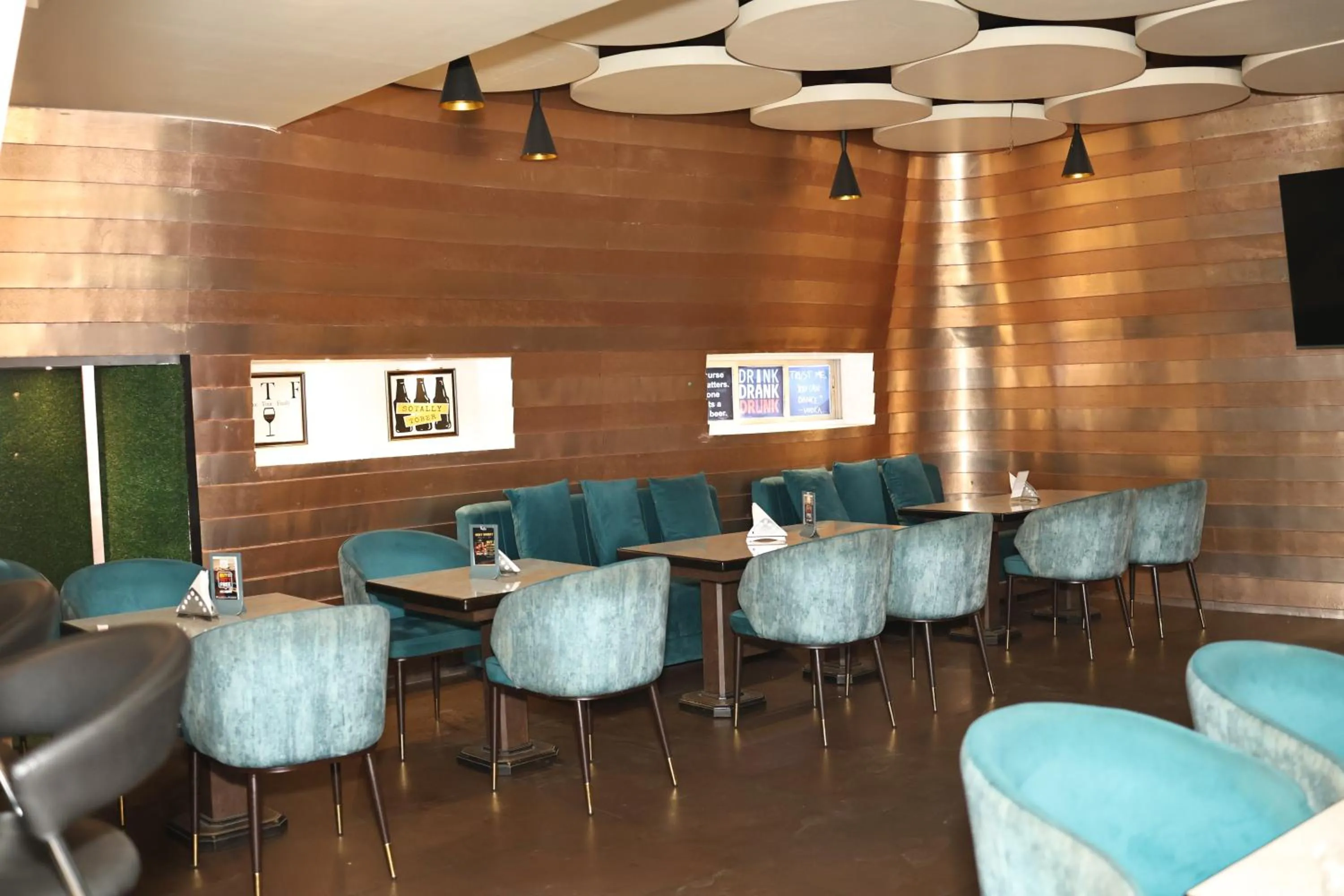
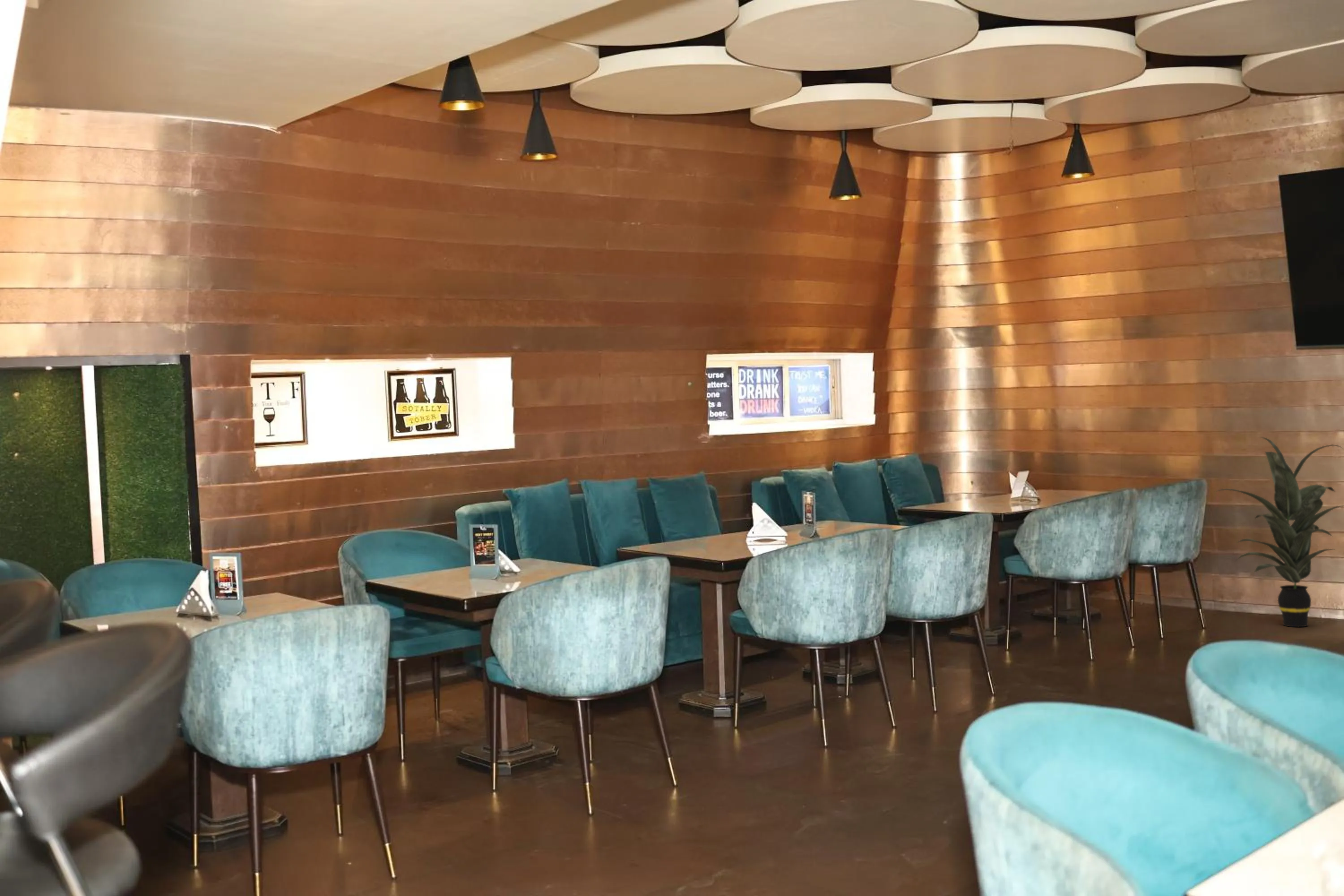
+ indoor plant [1215,437,1344,628]
